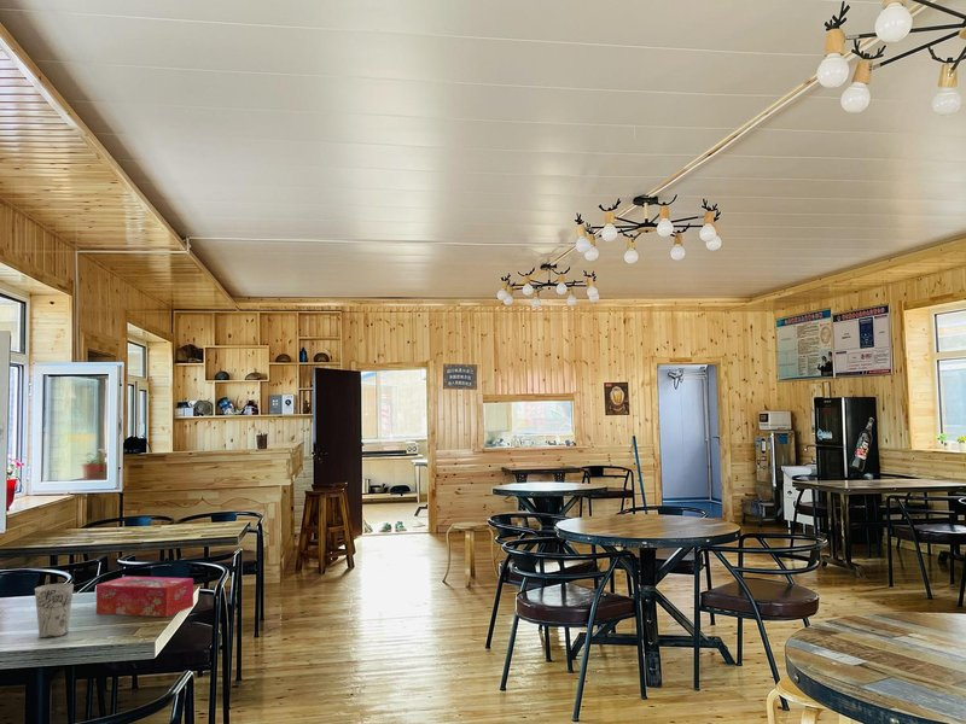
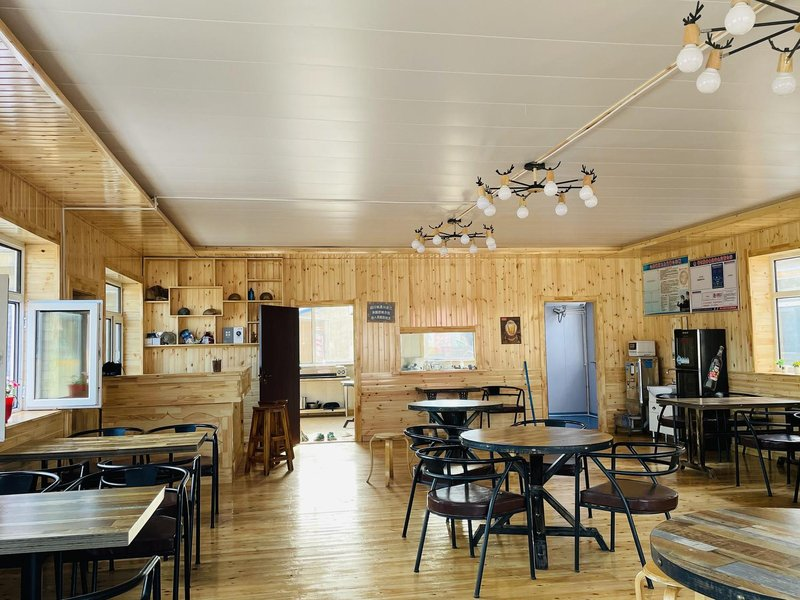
- cup [34,583,75,640]
- tissue box [95,576,194,618]
